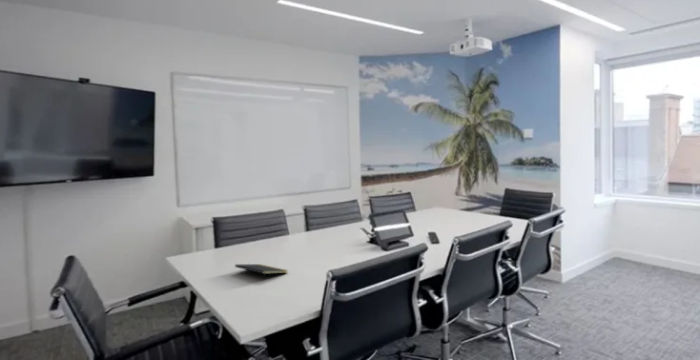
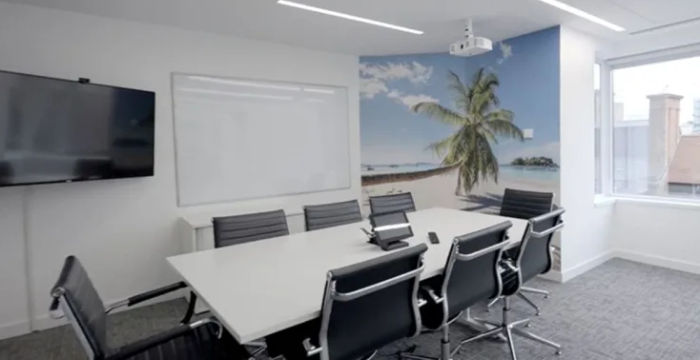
- notepad [234,263,289,281]
